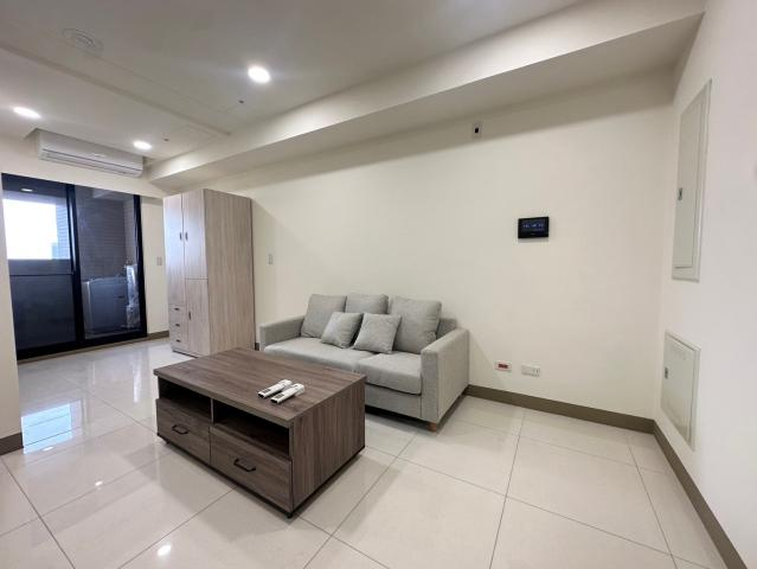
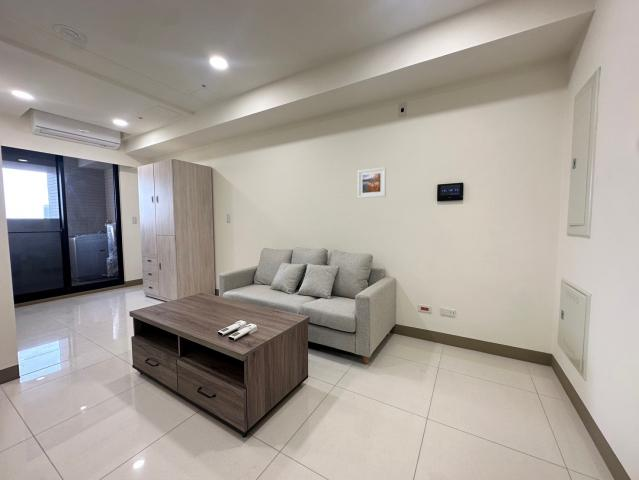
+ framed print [357,166,387,199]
